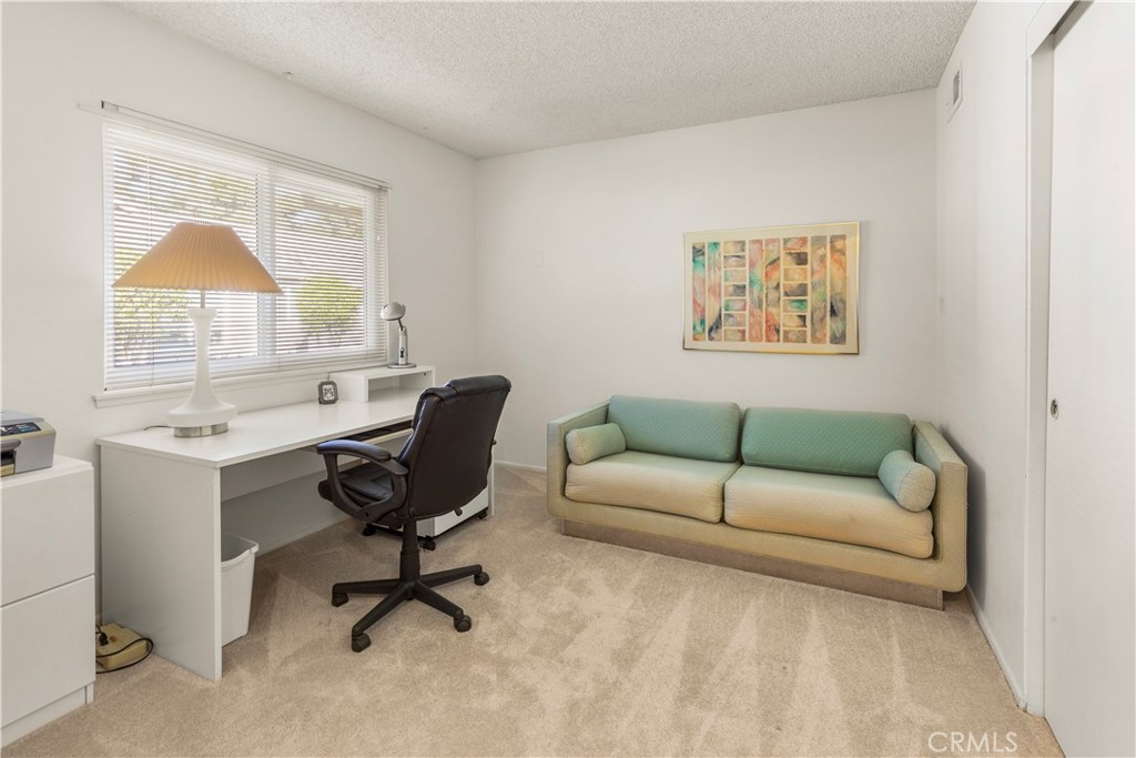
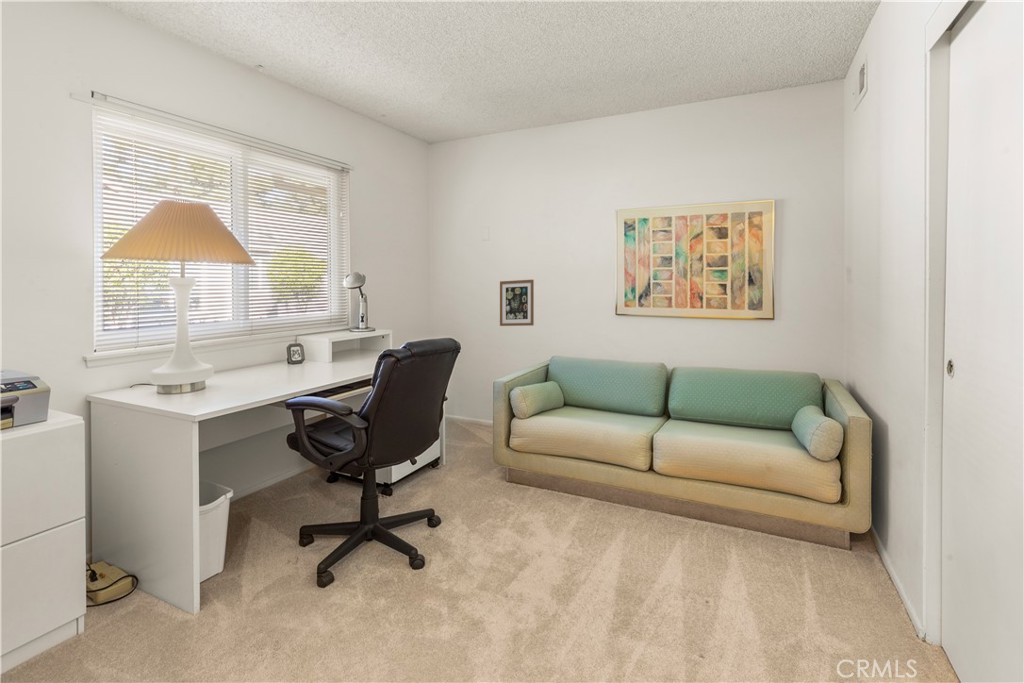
+ wall art [499,279,535,327]
